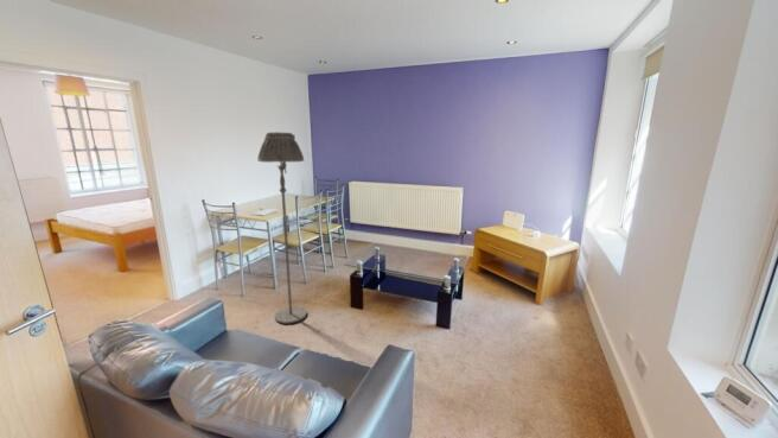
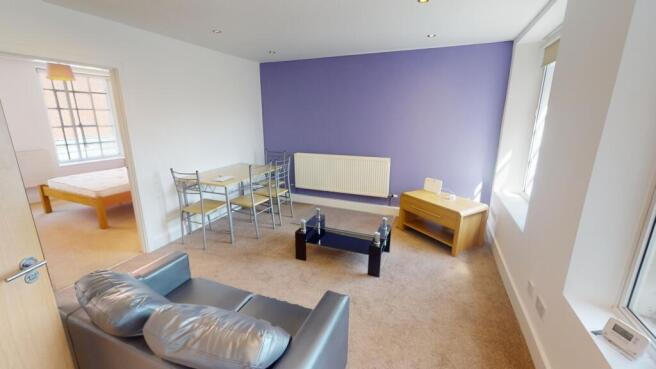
- floor lamp [256,131,308,325]
